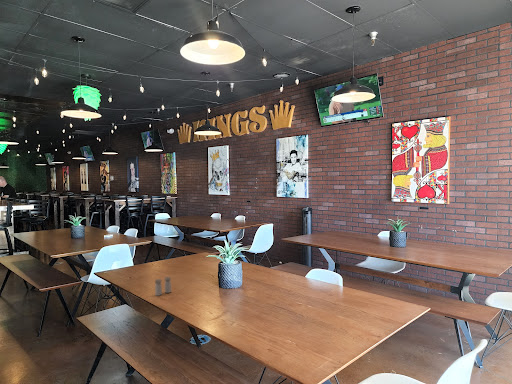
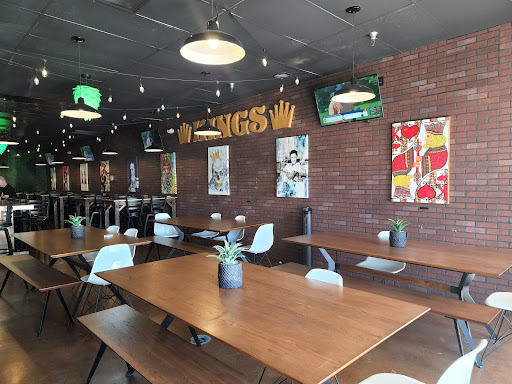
- salt and pepper shaker [154,276,172,297]
